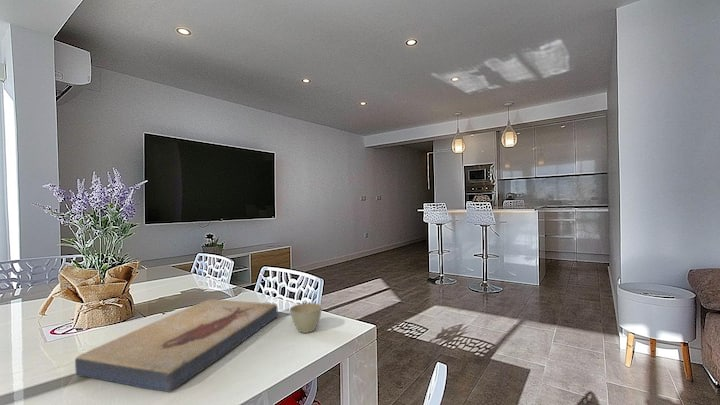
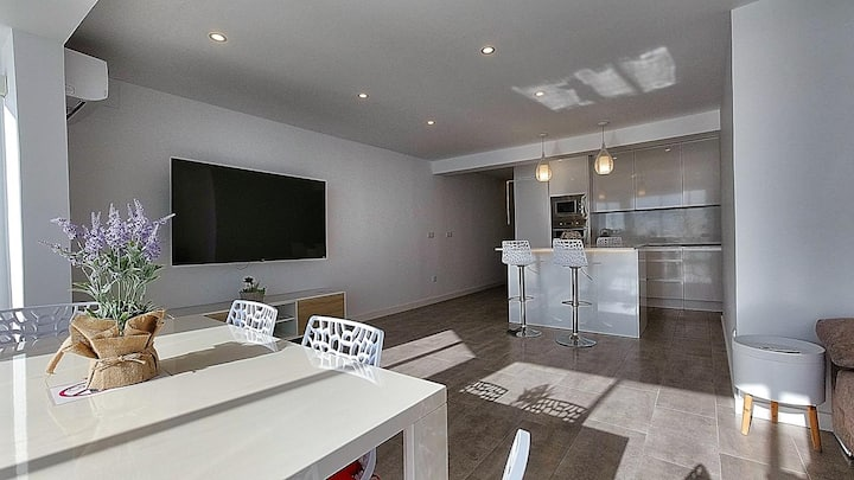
- flower pot [289,302,323,334]
- fish fossil [74,298,279,393]
